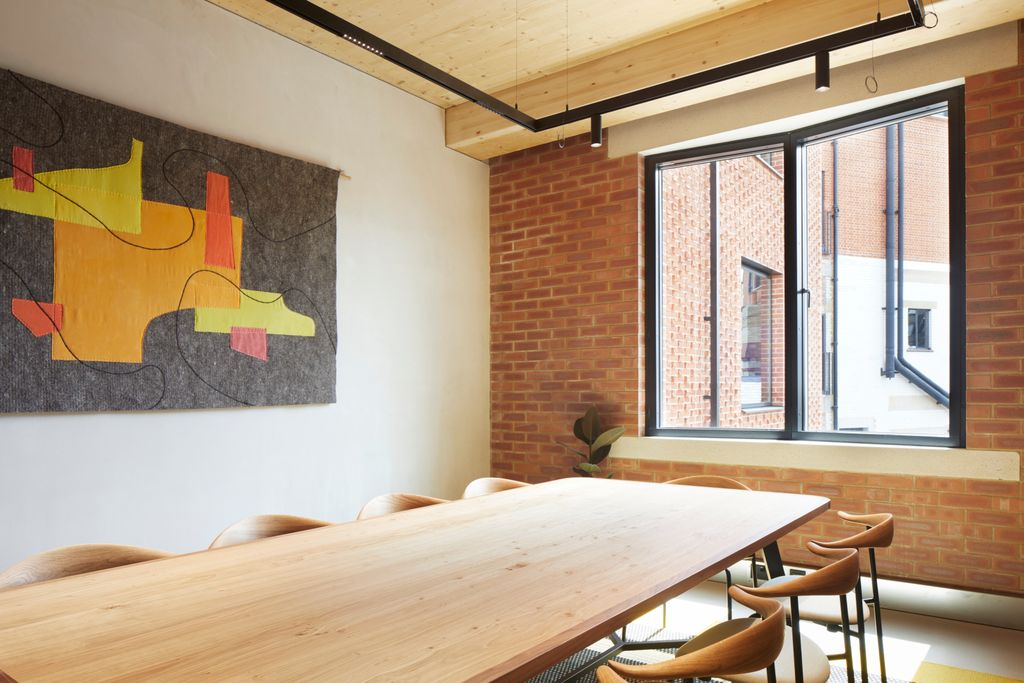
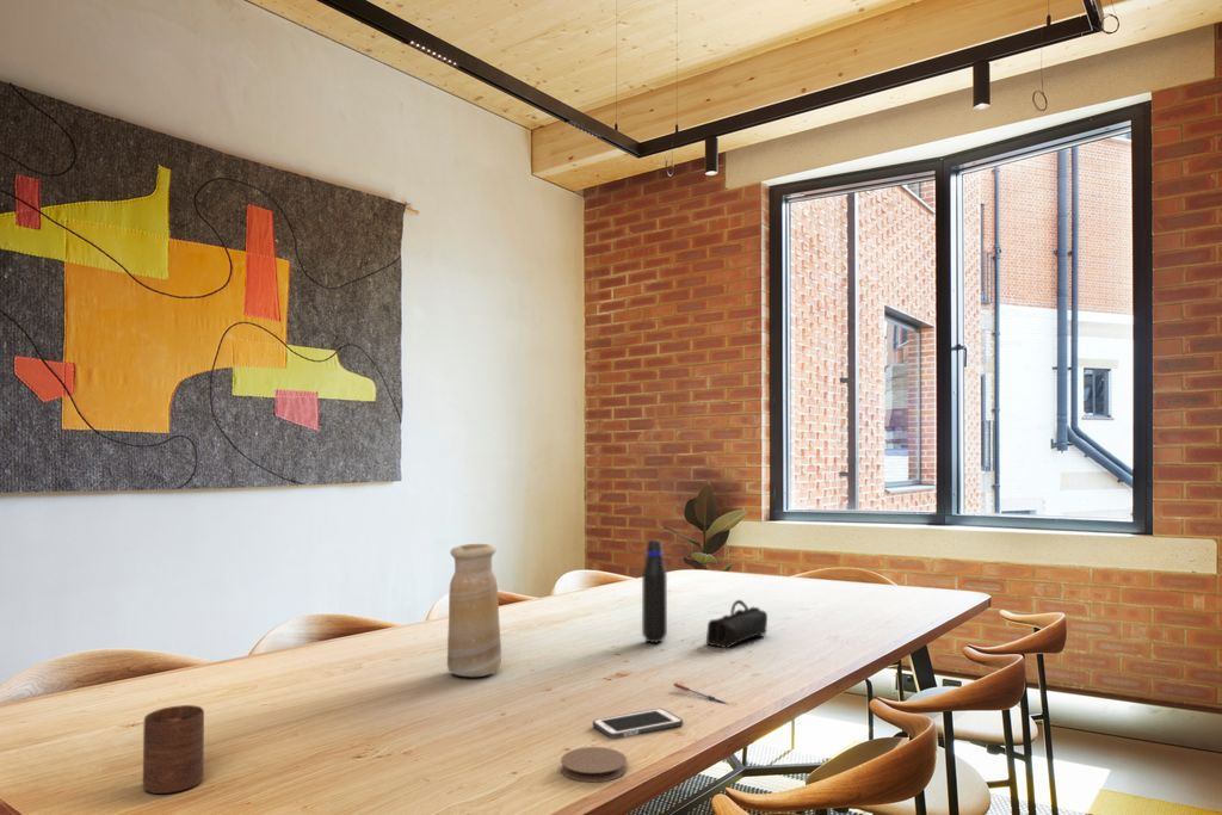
+ coaster [560,746,628,784]
+ cell phone [592,708,684,740]
+ cup [142,704,205,795]
+ vase [446,543,502,678]
+ pen [673,683,729,705]
+ water bottle [641,538,668,644]
+ pencil case [705,599,769,649]
